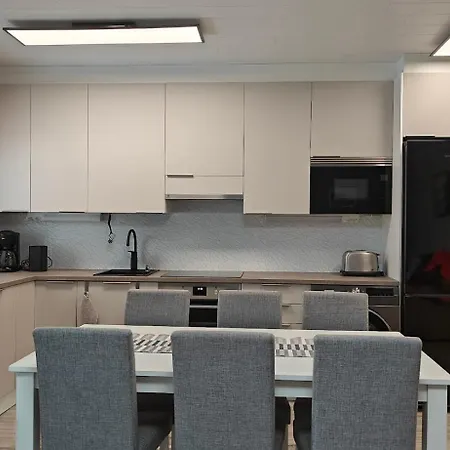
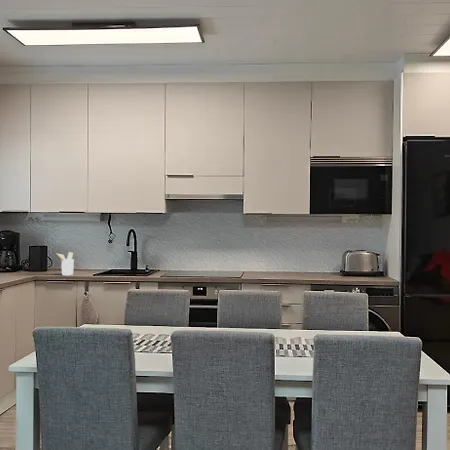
+ utensil holder [55,251,75,276]
